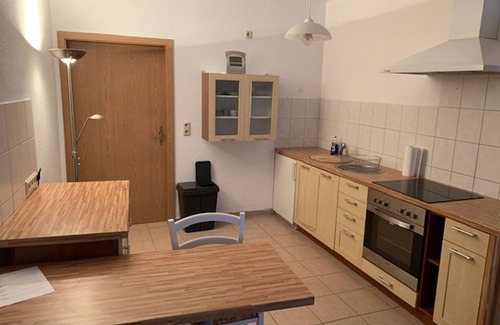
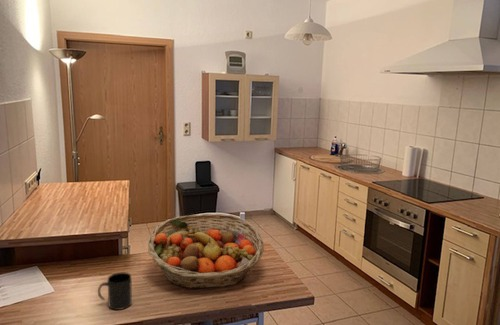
+ mug [97,271,133,311]
+ fruit basket [147,212,265,290]
